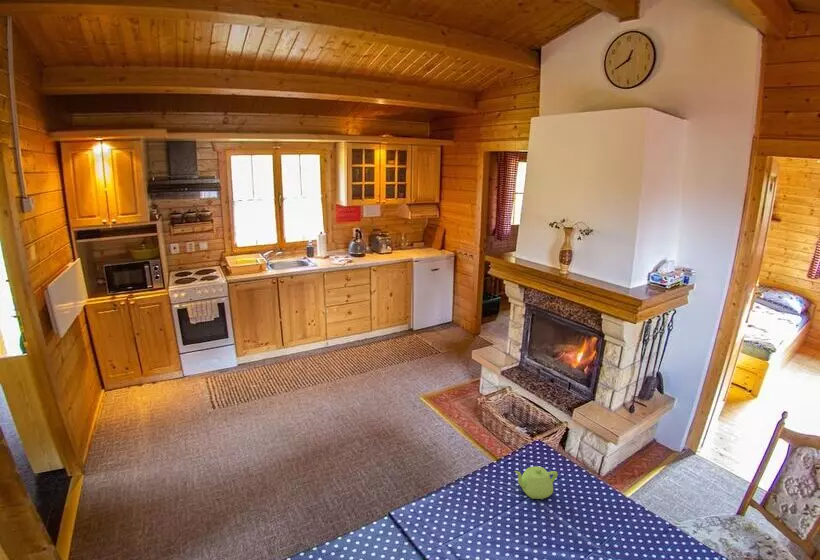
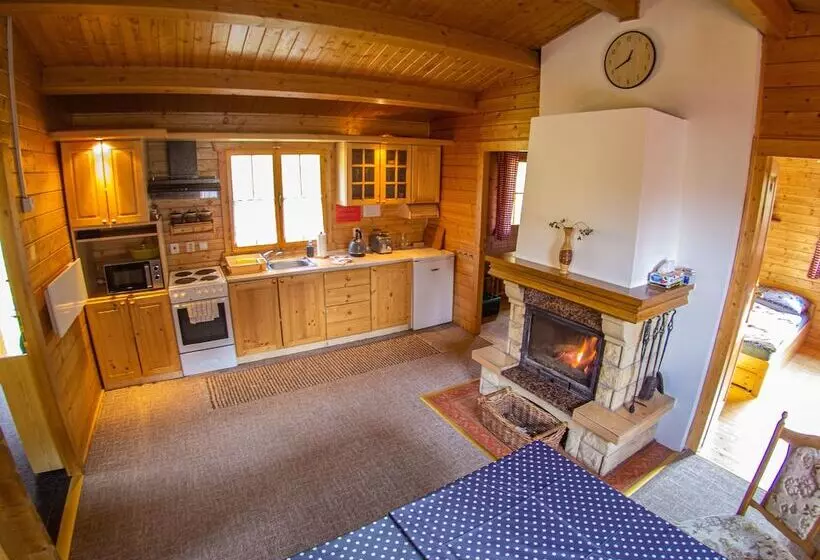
- teapot [514,465,559,500]
